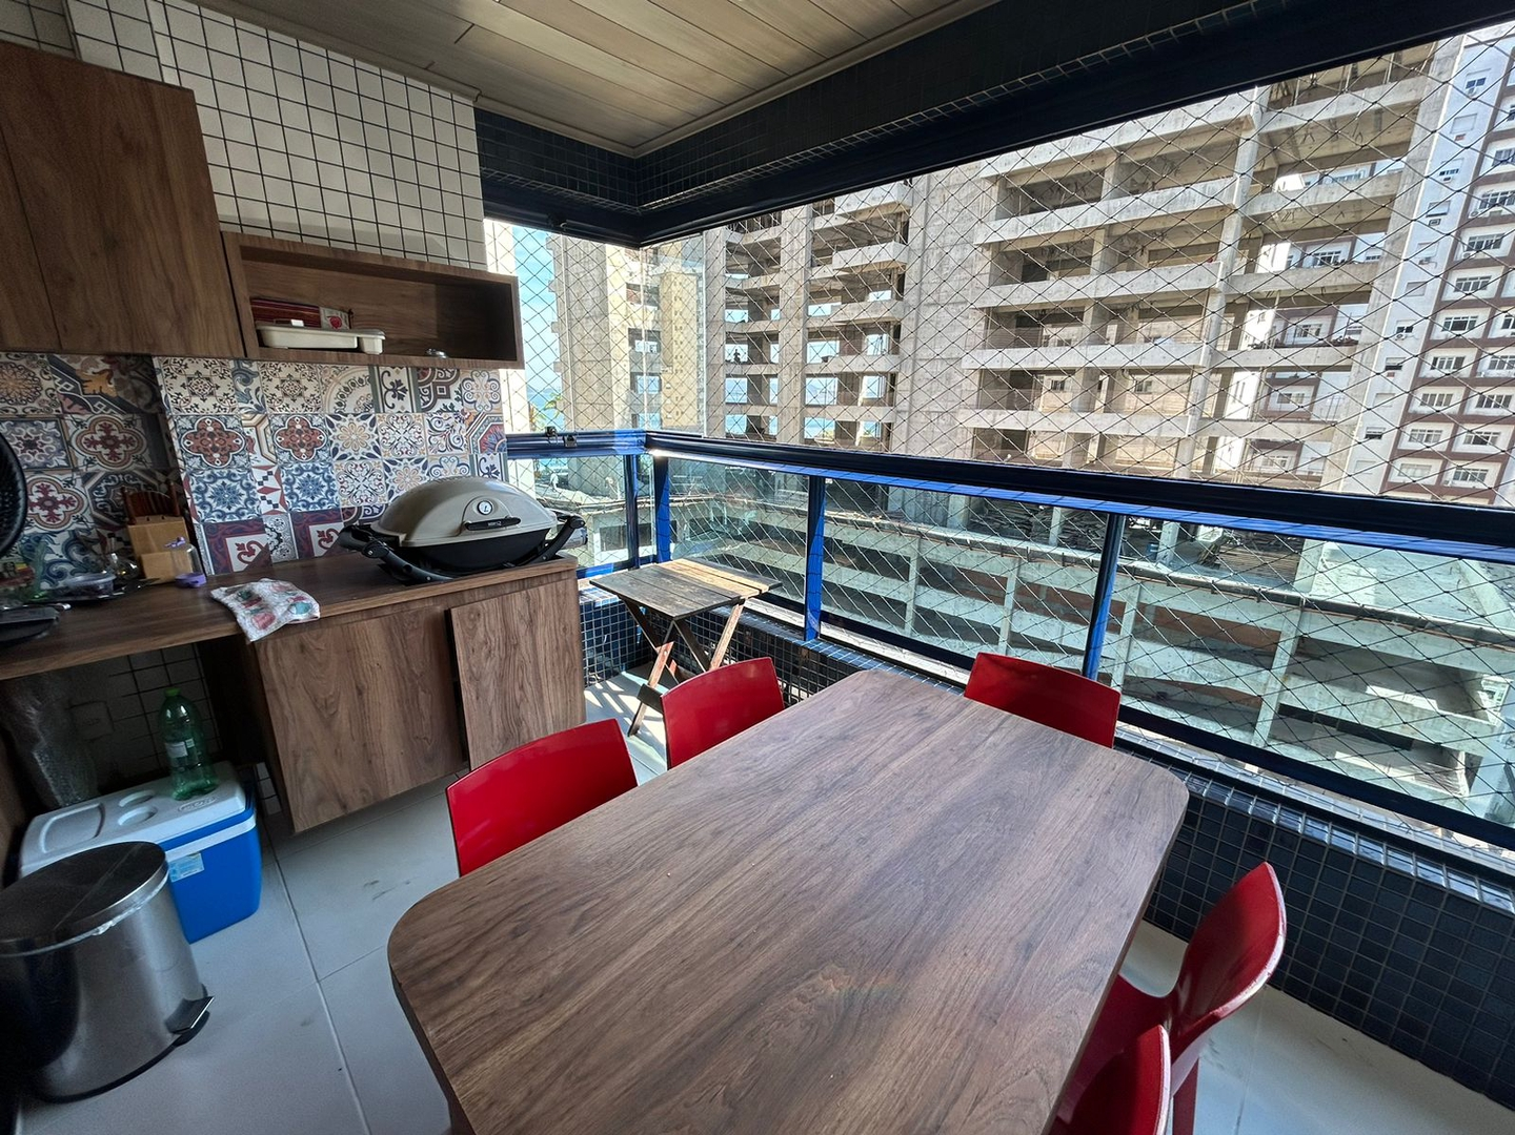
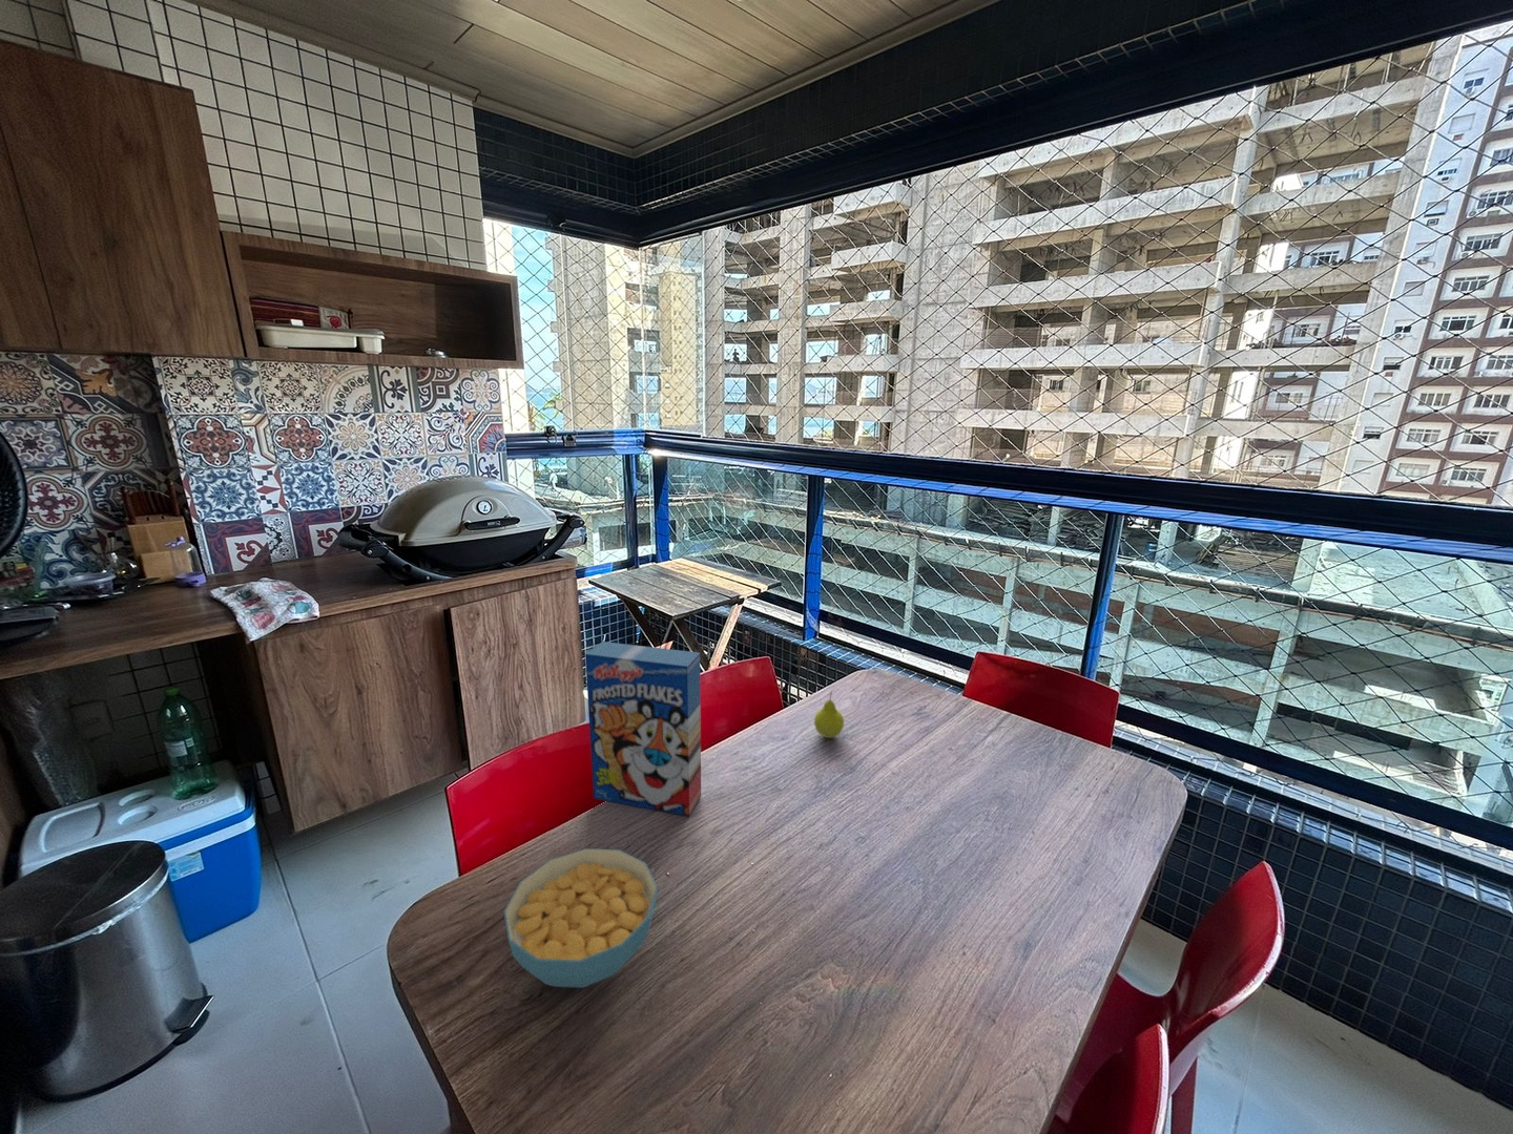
+ cereal box [584,641,702,817]
+ fruit [814,691,845,740]
+ cereal bowl [503,847,659,989]
